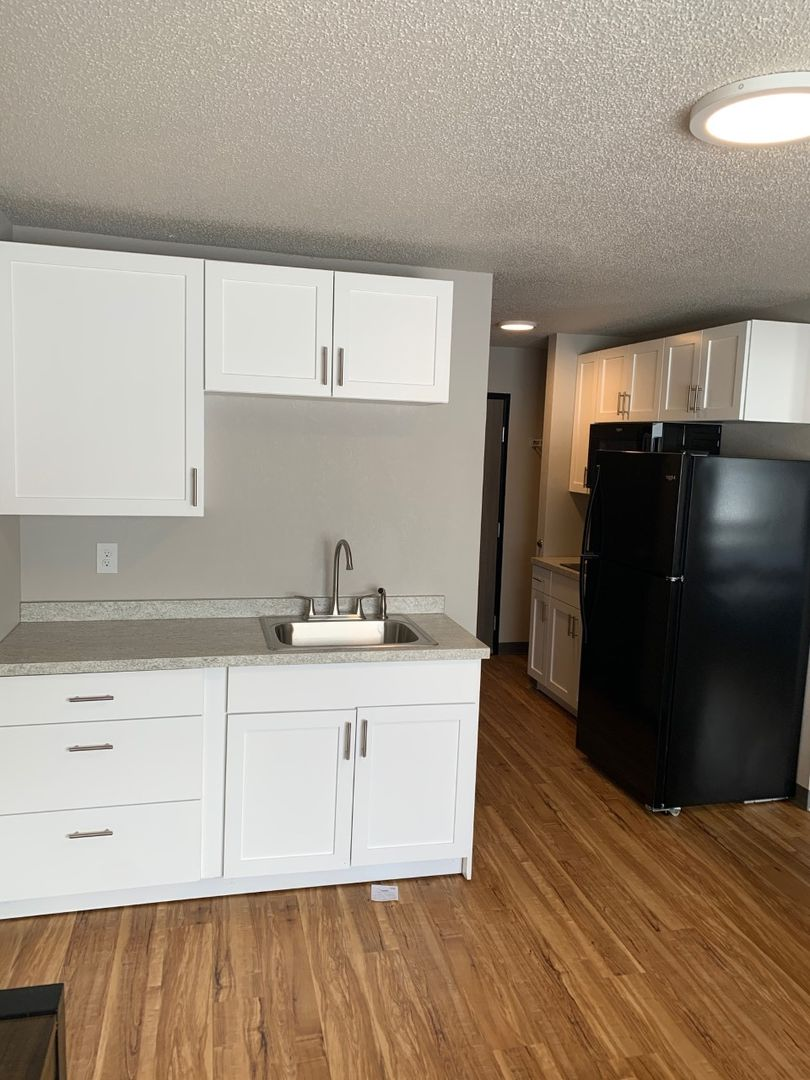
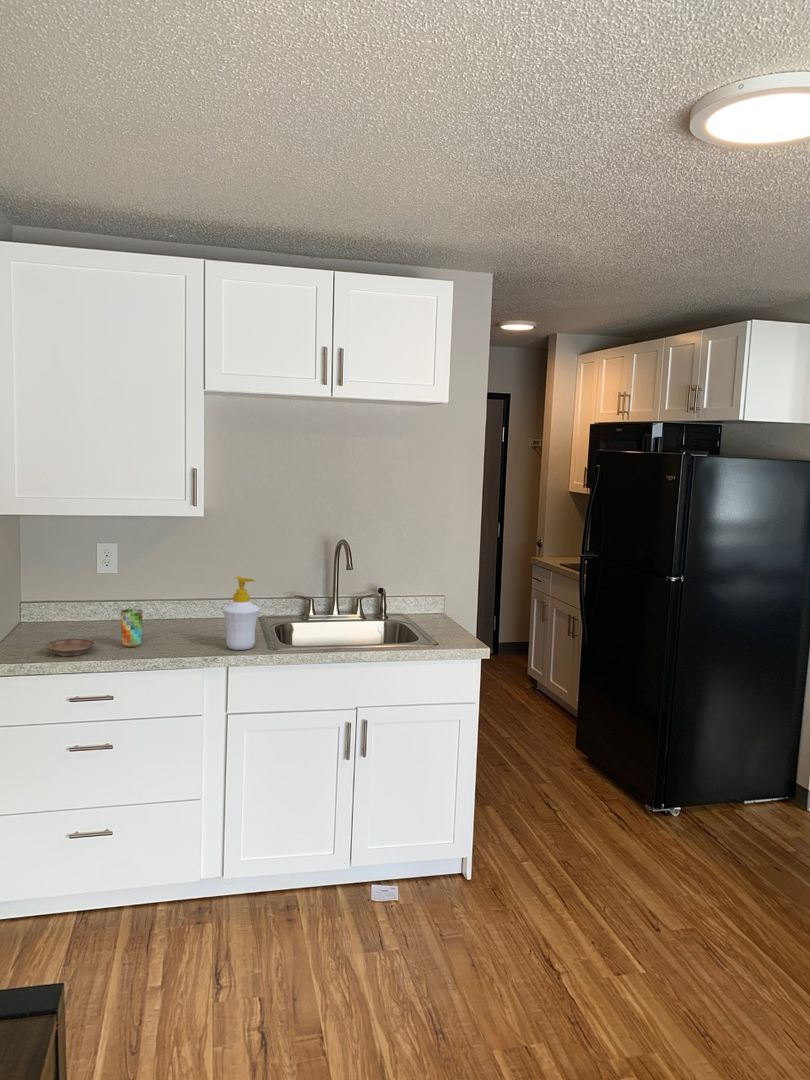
+ cup [119,608,144,648]
+ saucer [45,638,96,657]
+ soap bottle [221,575,261,651]
